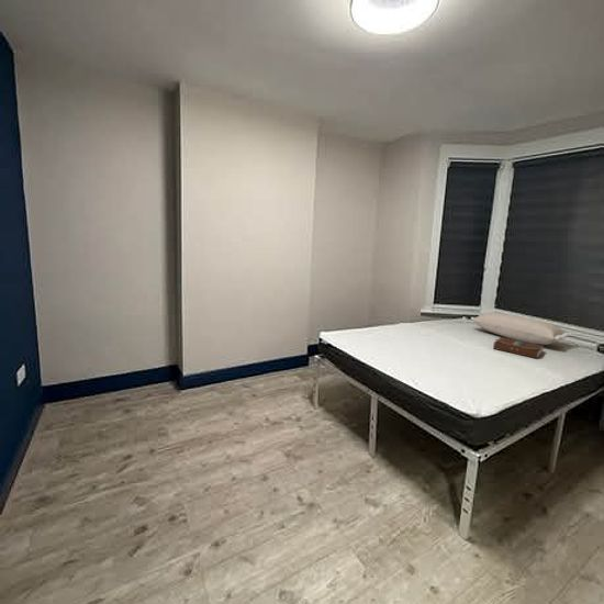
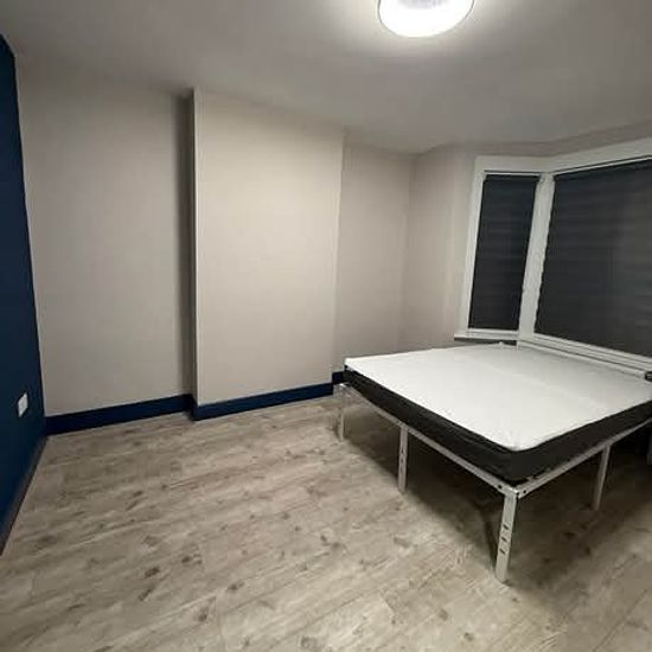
- pillow [470,312,574,346]
- book [492,336,545,360]
